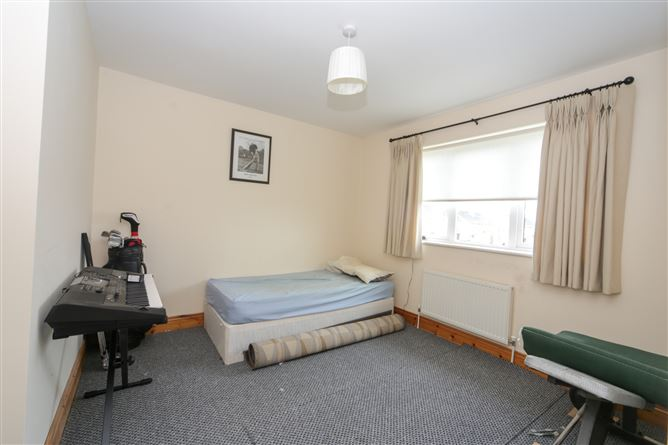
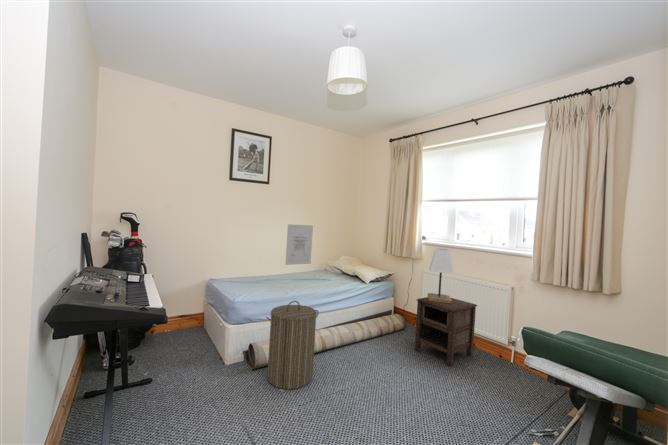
+ wall art [284,223,314,266]
+ laundry hamper [265,300,320,390]
+ nightstand [414,296,478,367]
+ lamp [427,247,455,304]
